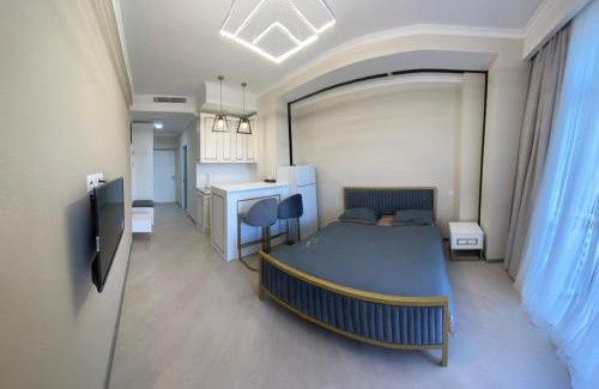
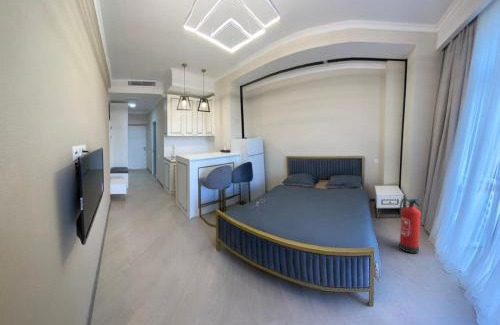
+ fire extinguisher [398,197,422,254]
